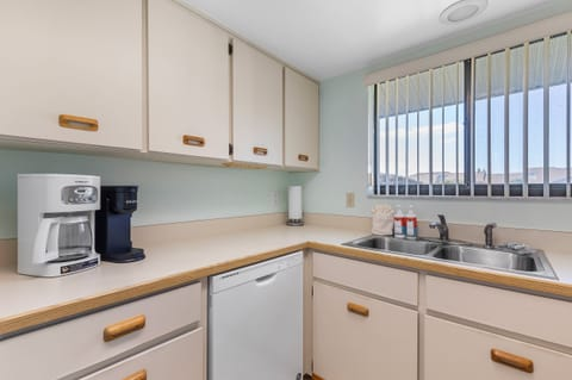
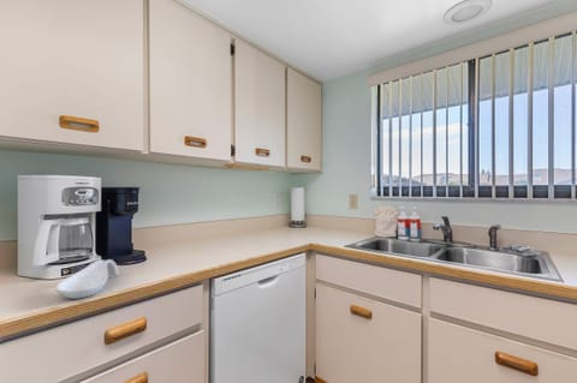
+ spoon rest [54,258,120,300]
